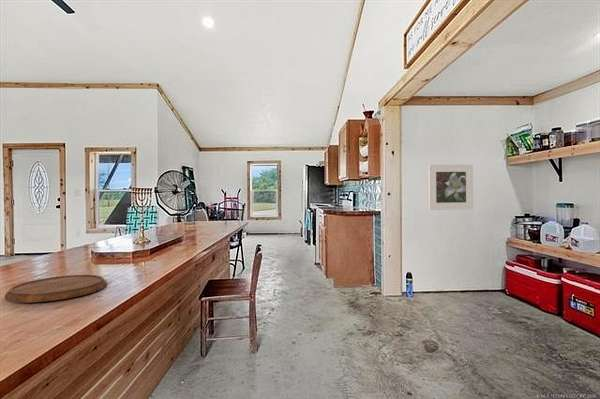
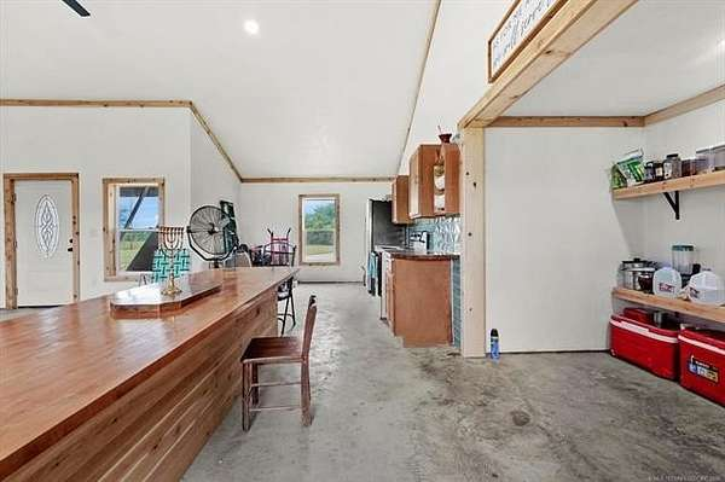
- cutting board [4,274,108,303]
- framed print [428,164,474,211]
